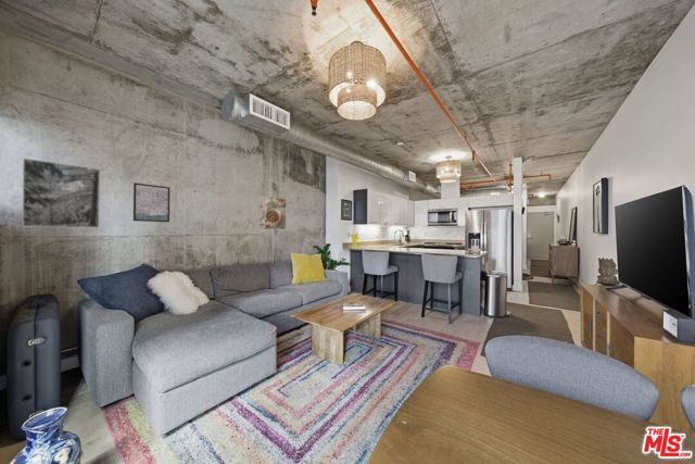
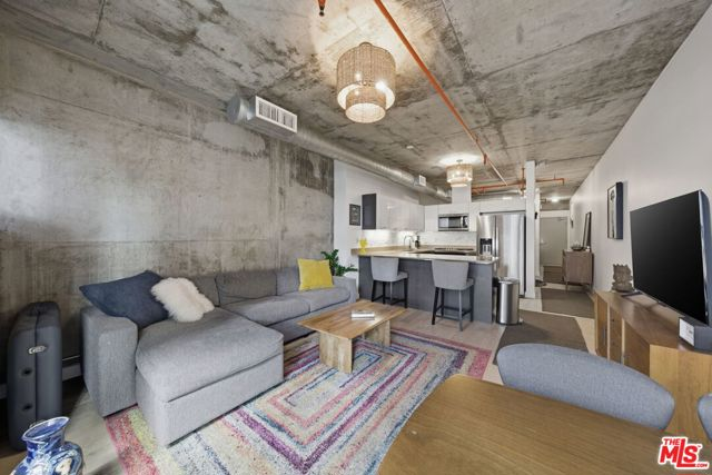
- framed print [21,158,101,229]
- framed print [257,195,288,230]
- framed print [132,181,170,223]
